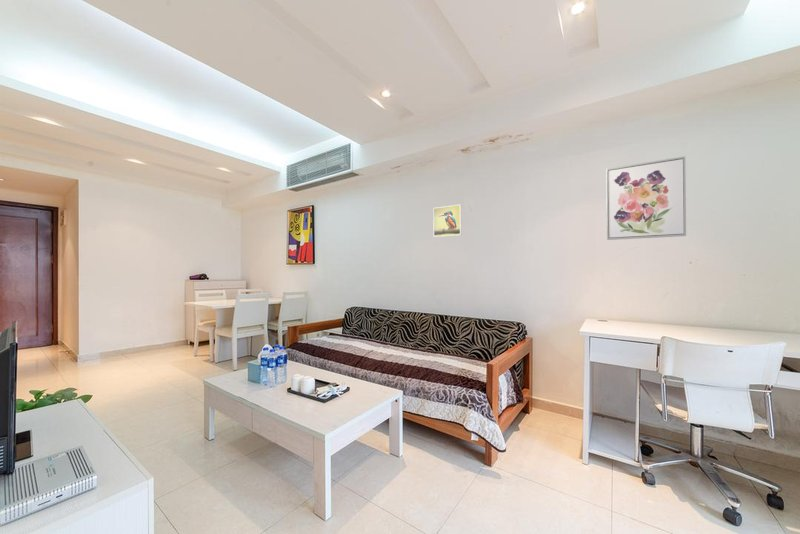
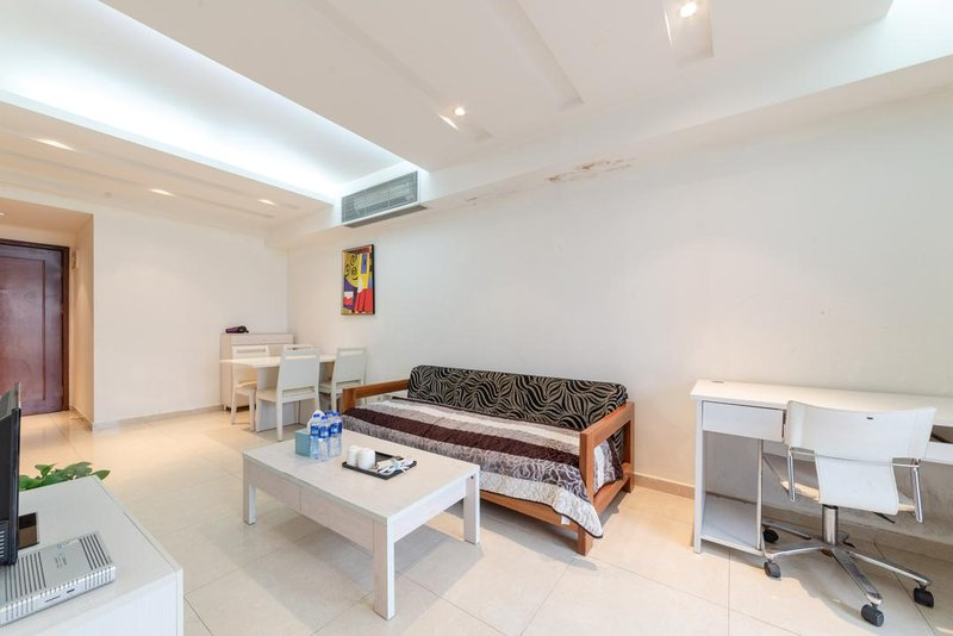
- wall art [605,155,687,241]
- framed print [432,204,463,238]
